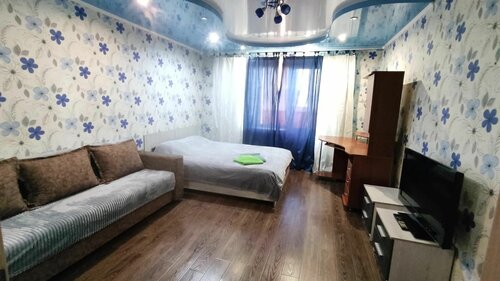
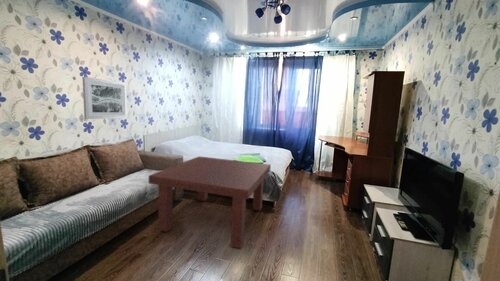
+ coffee table [148,155,272,249]
+ wall art [81,76,128,120]
